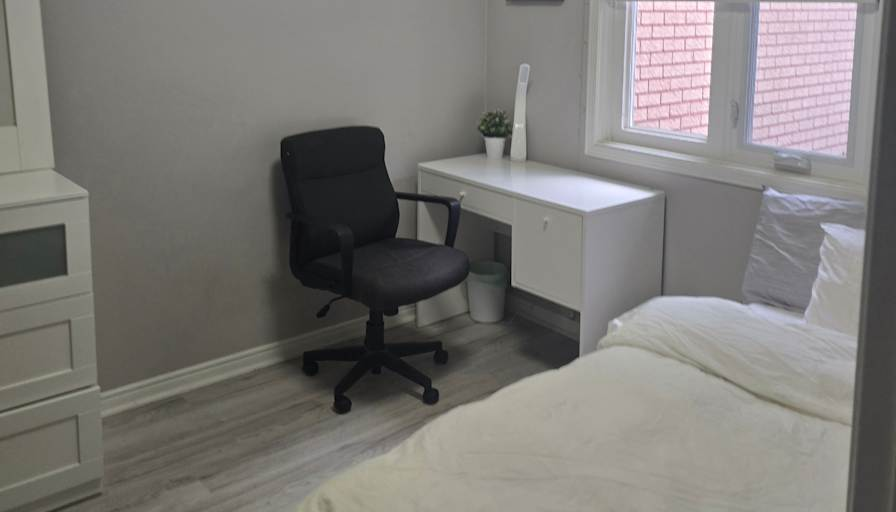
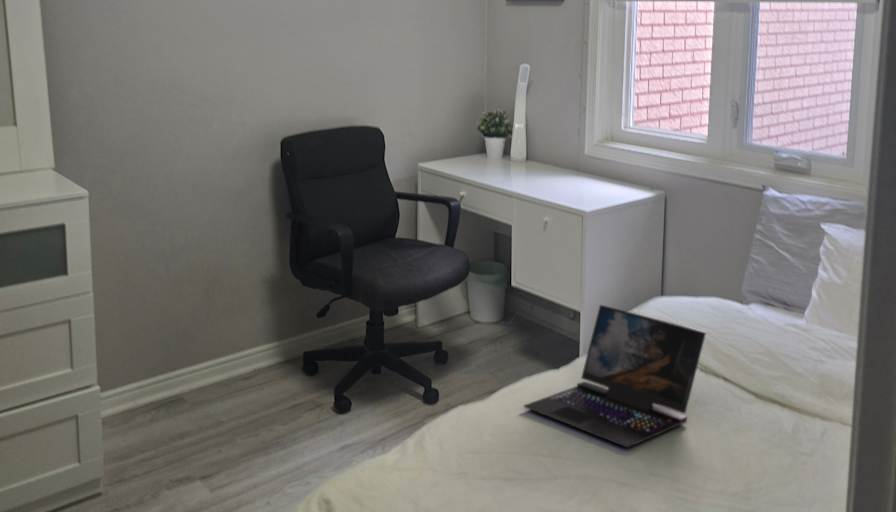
+ laptop [523,304,707,449]
